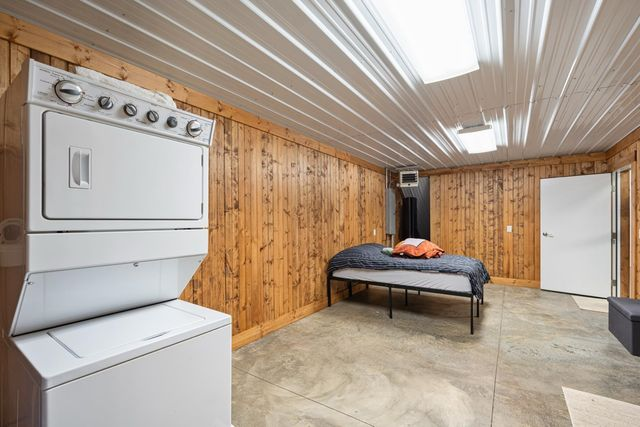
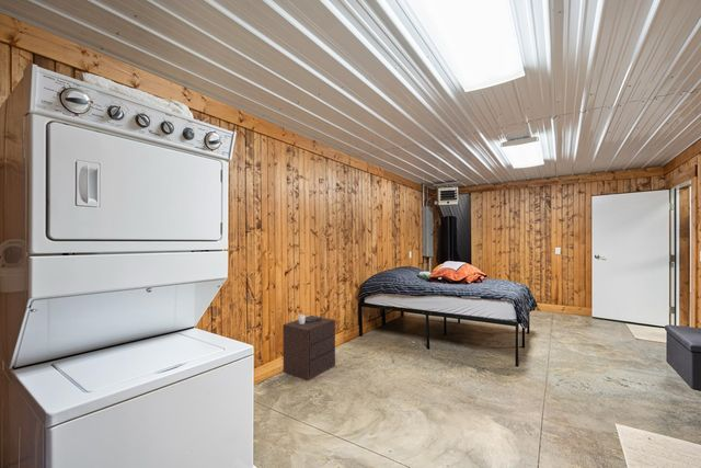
+ nightstand [281,313,336,381]
